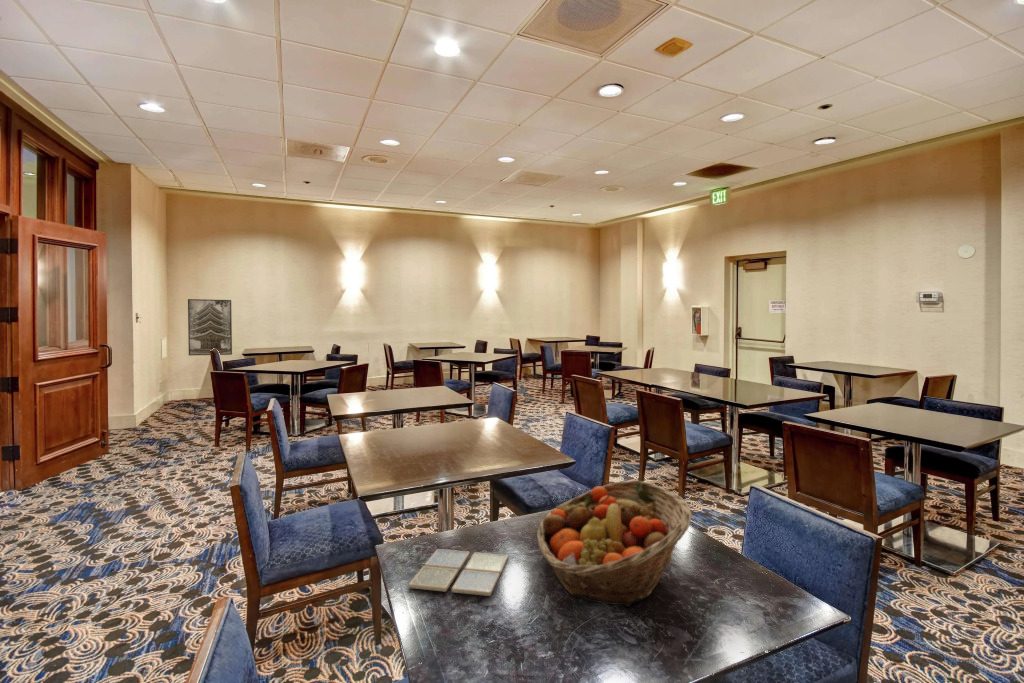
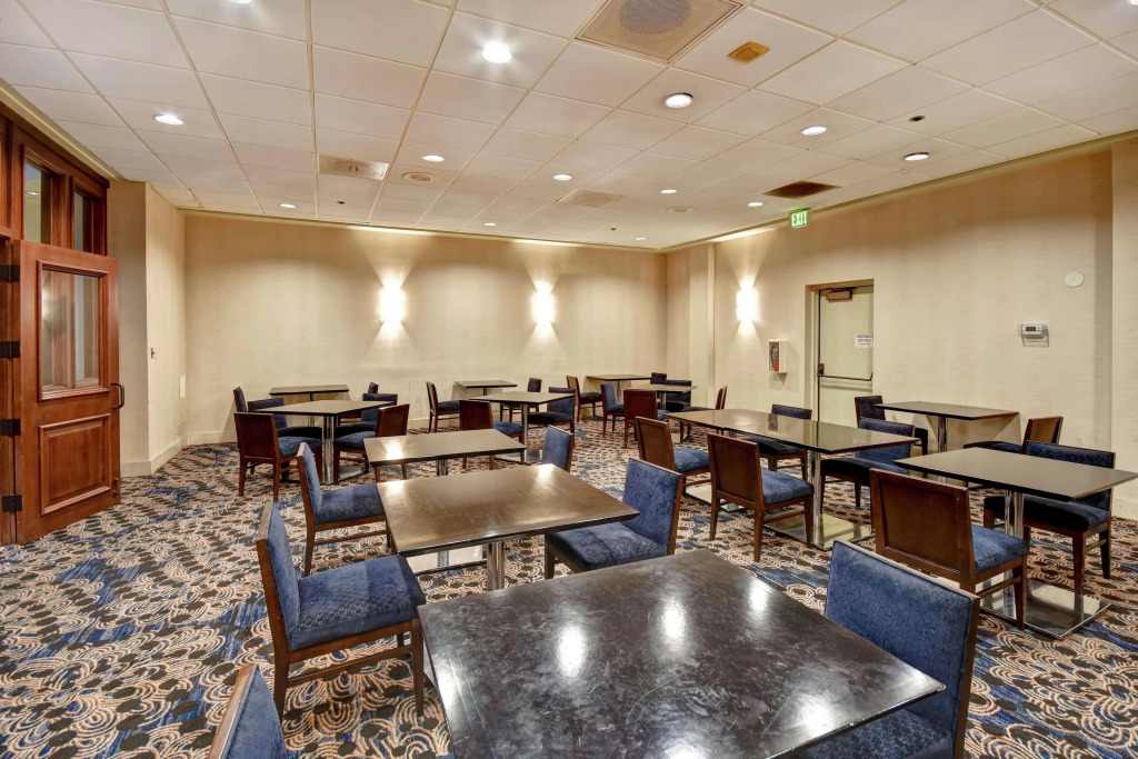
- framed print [187,298,233,356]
- drink coaster [408,548,509,597]
- fruit basket [536,479,693,608]
